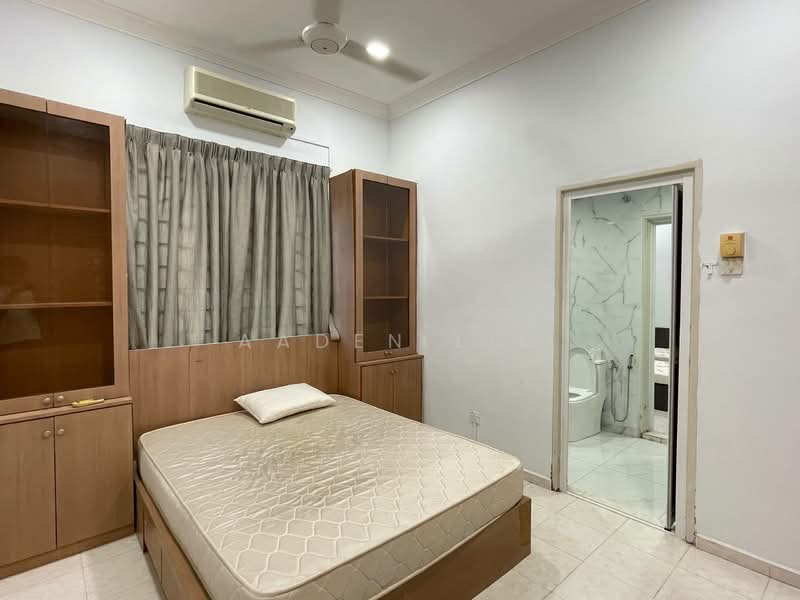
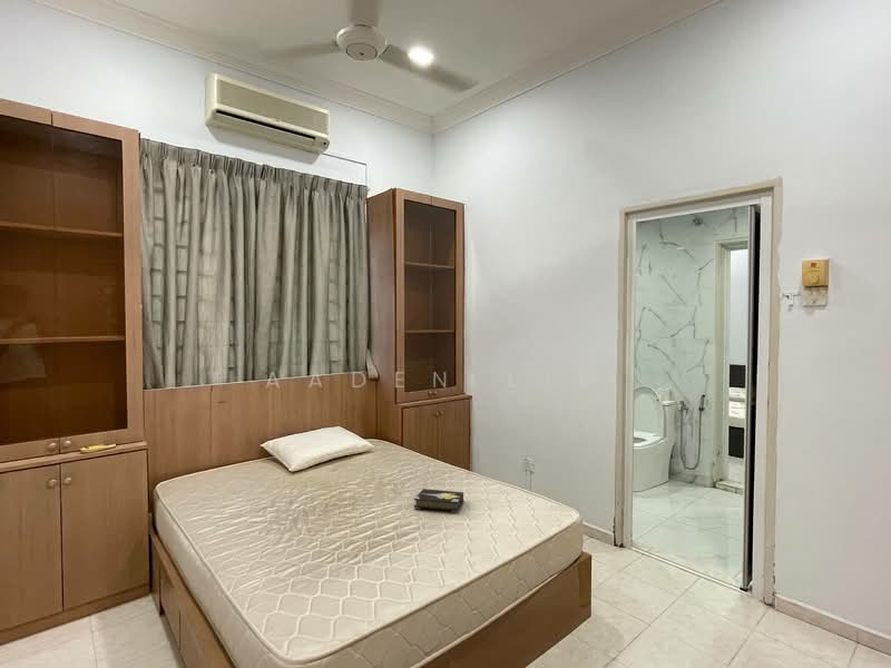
+ hardback book [413,488,464,513]
